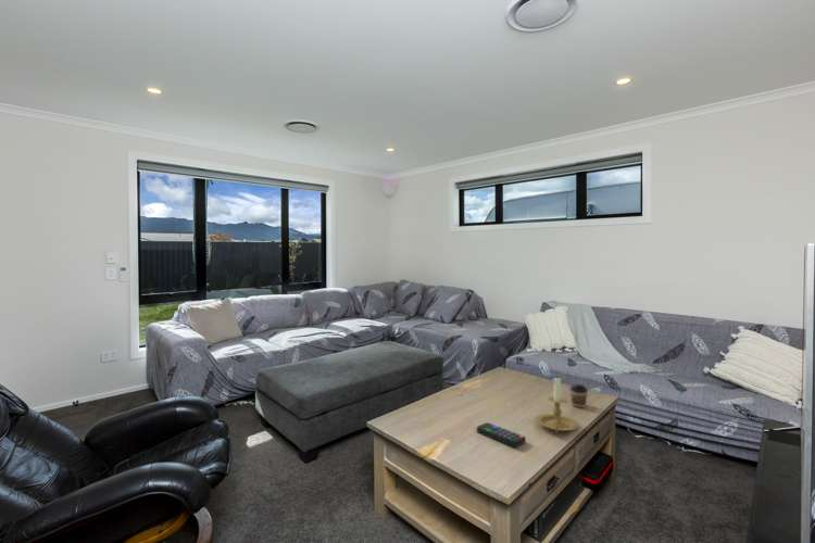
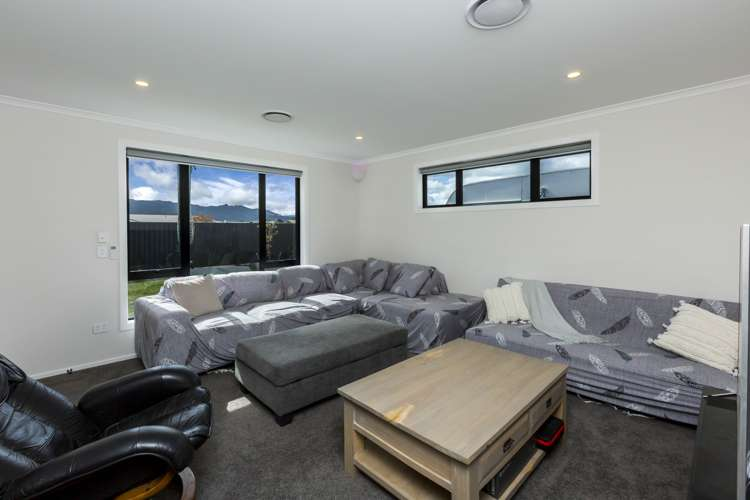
- candle holder [535,377,580,434]
- remote control [476,421,527,449]
- coffee cup [569,382,589,408]
